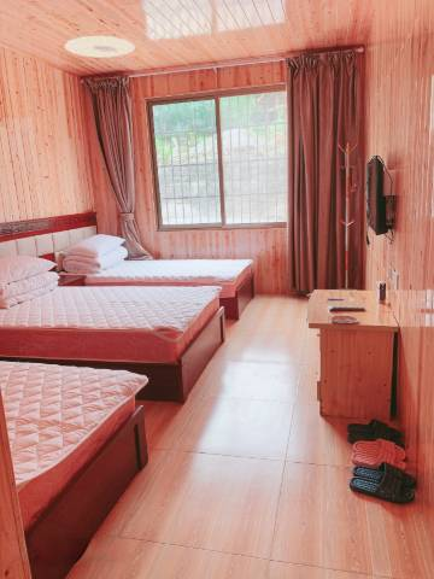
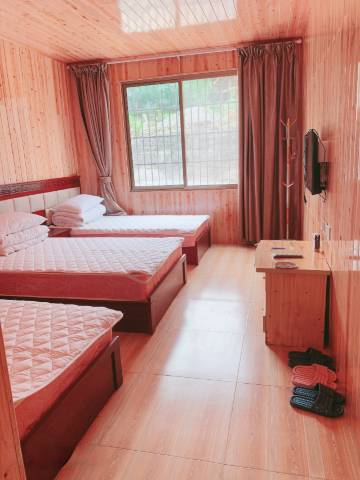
- ceiling light [64,35,136,59]
